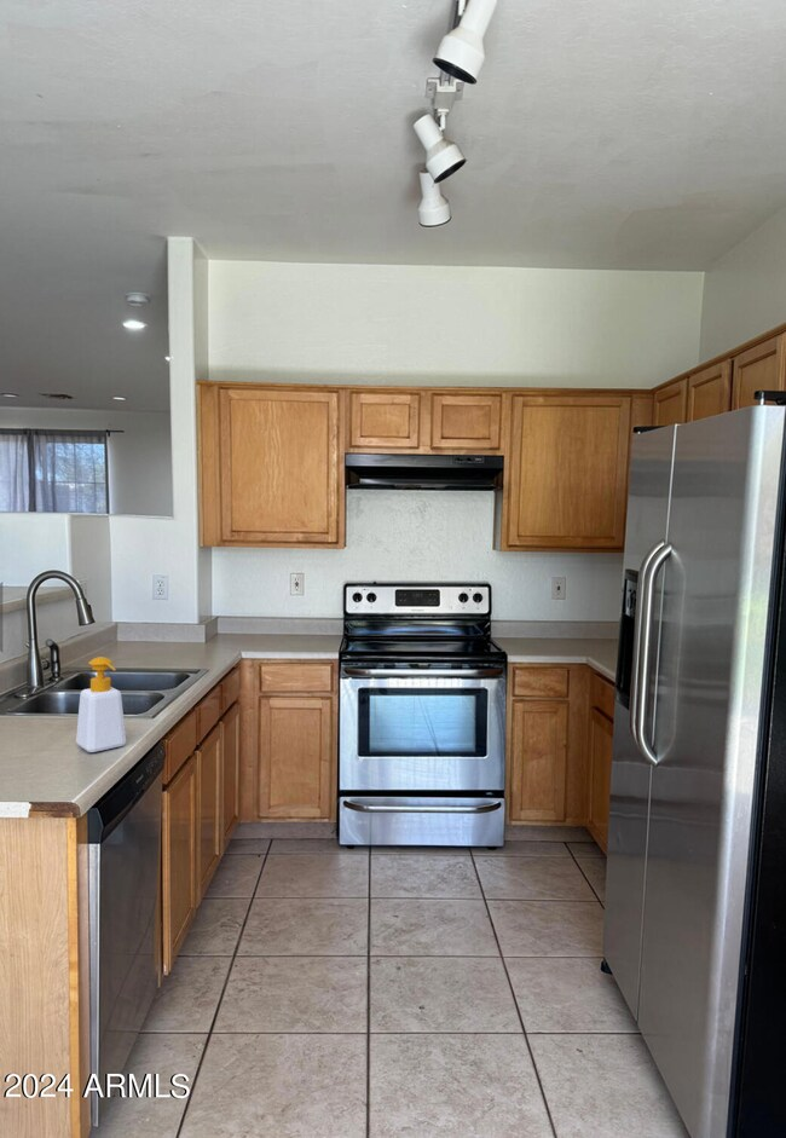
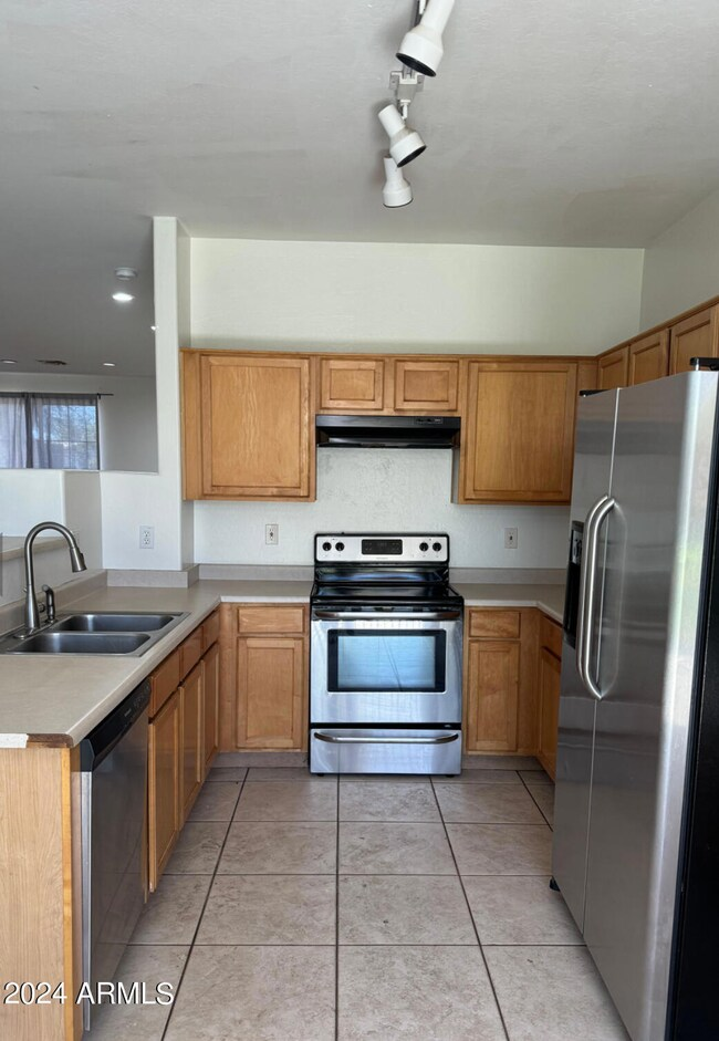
- soap bottle [75,655,127,753]
